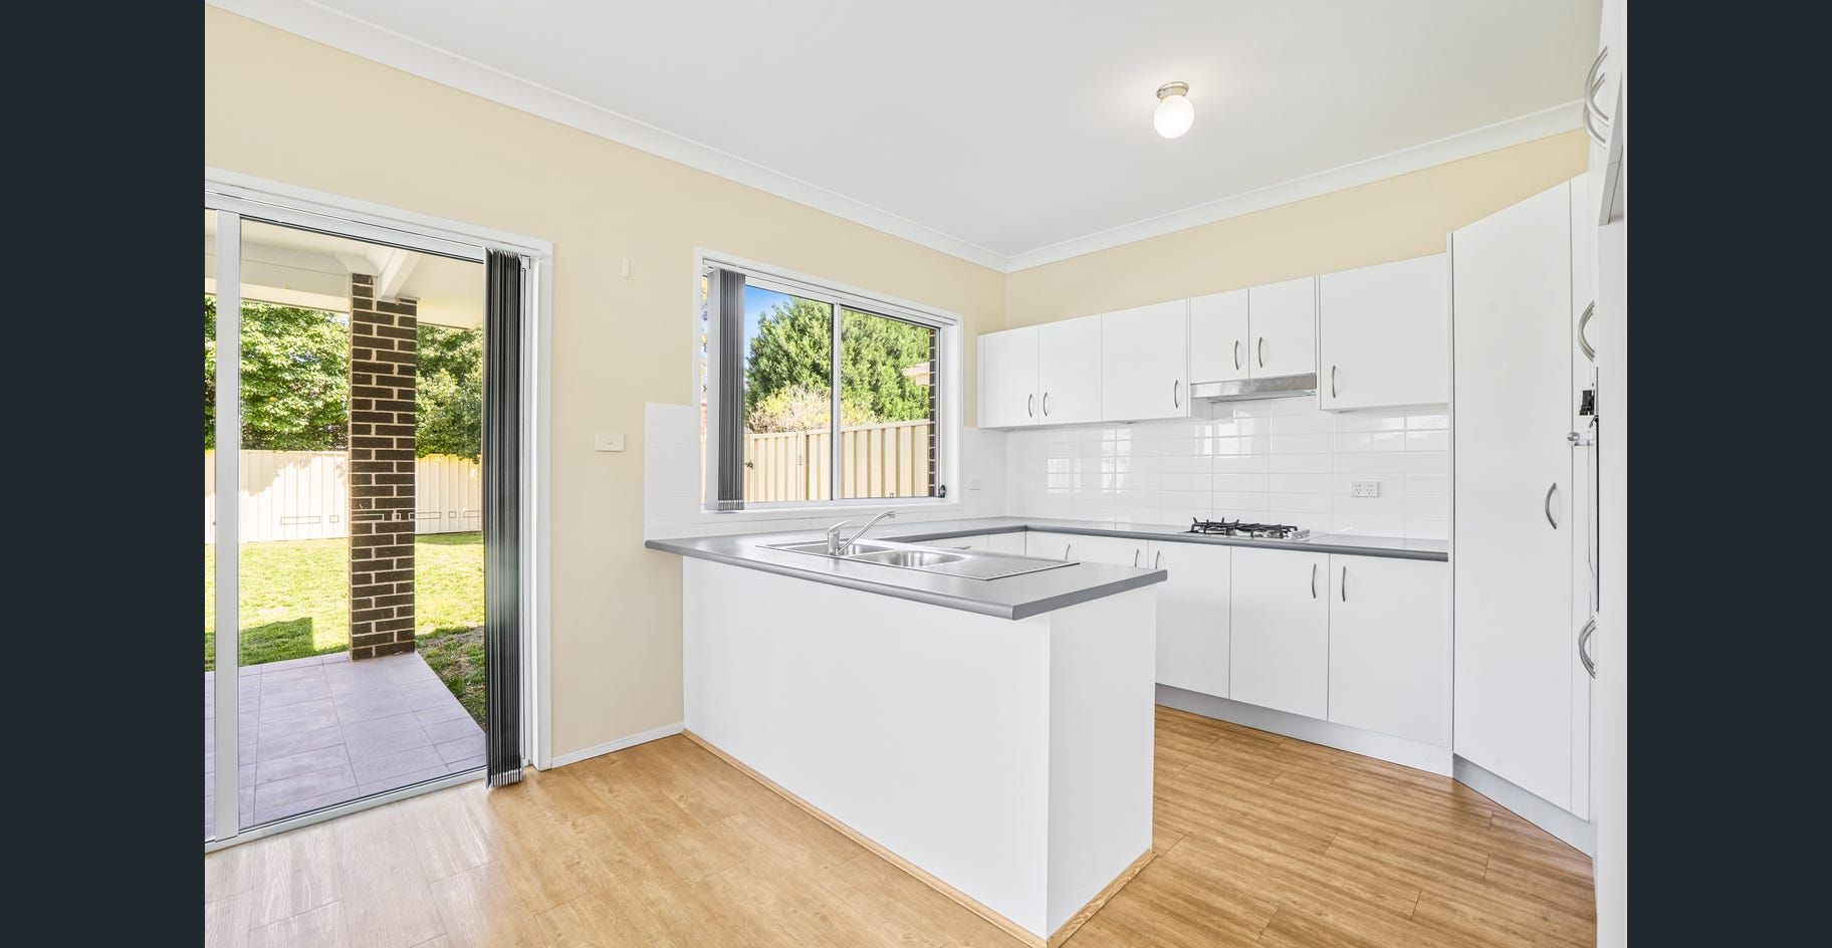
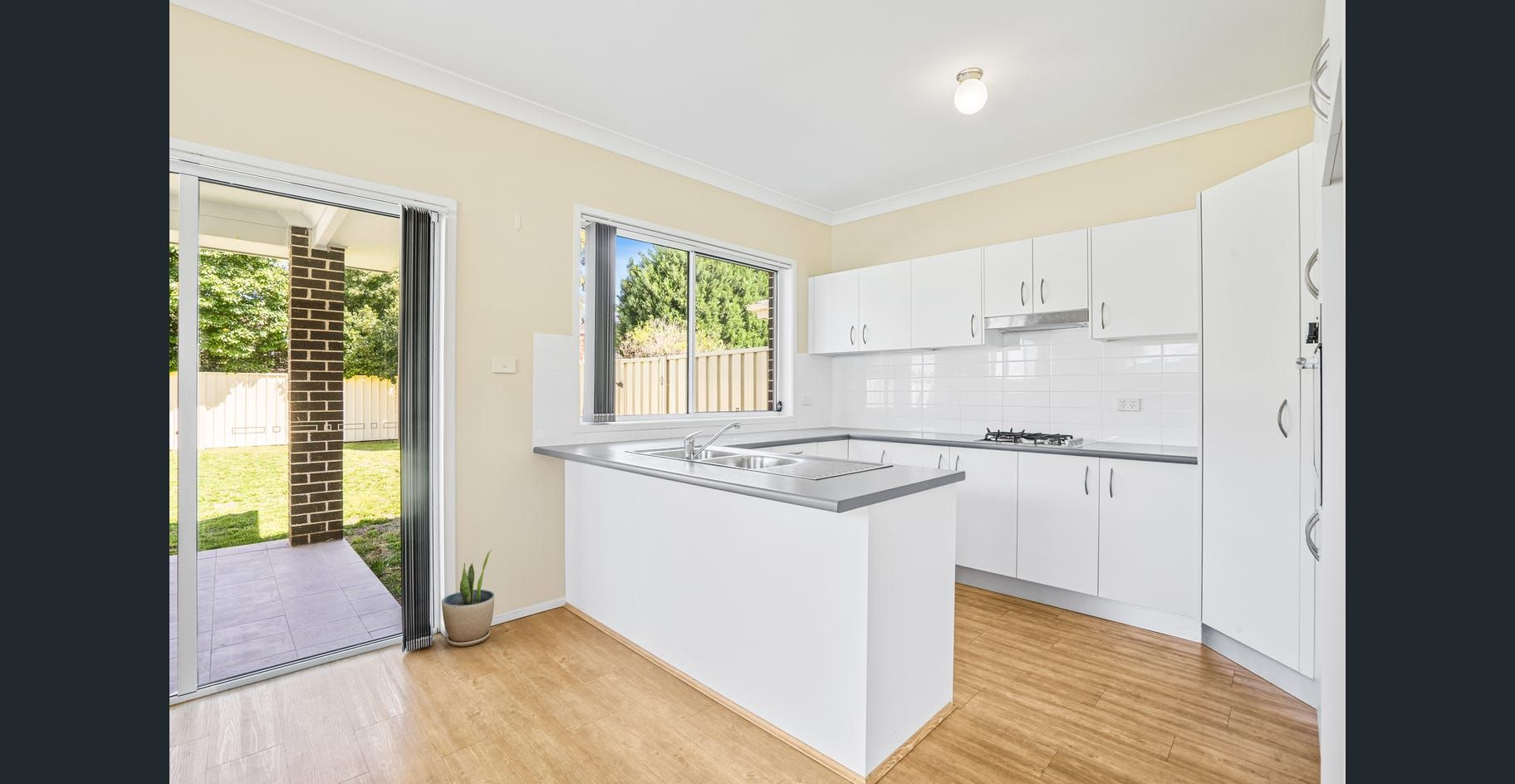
+ potted plant [441,548,495,647]
